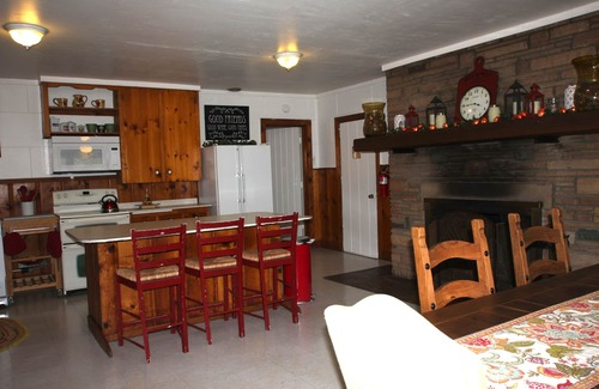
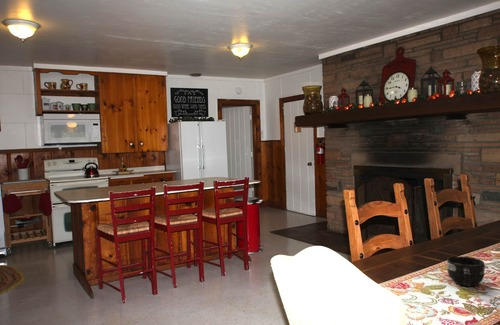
+ mug [446,255,486,288]
